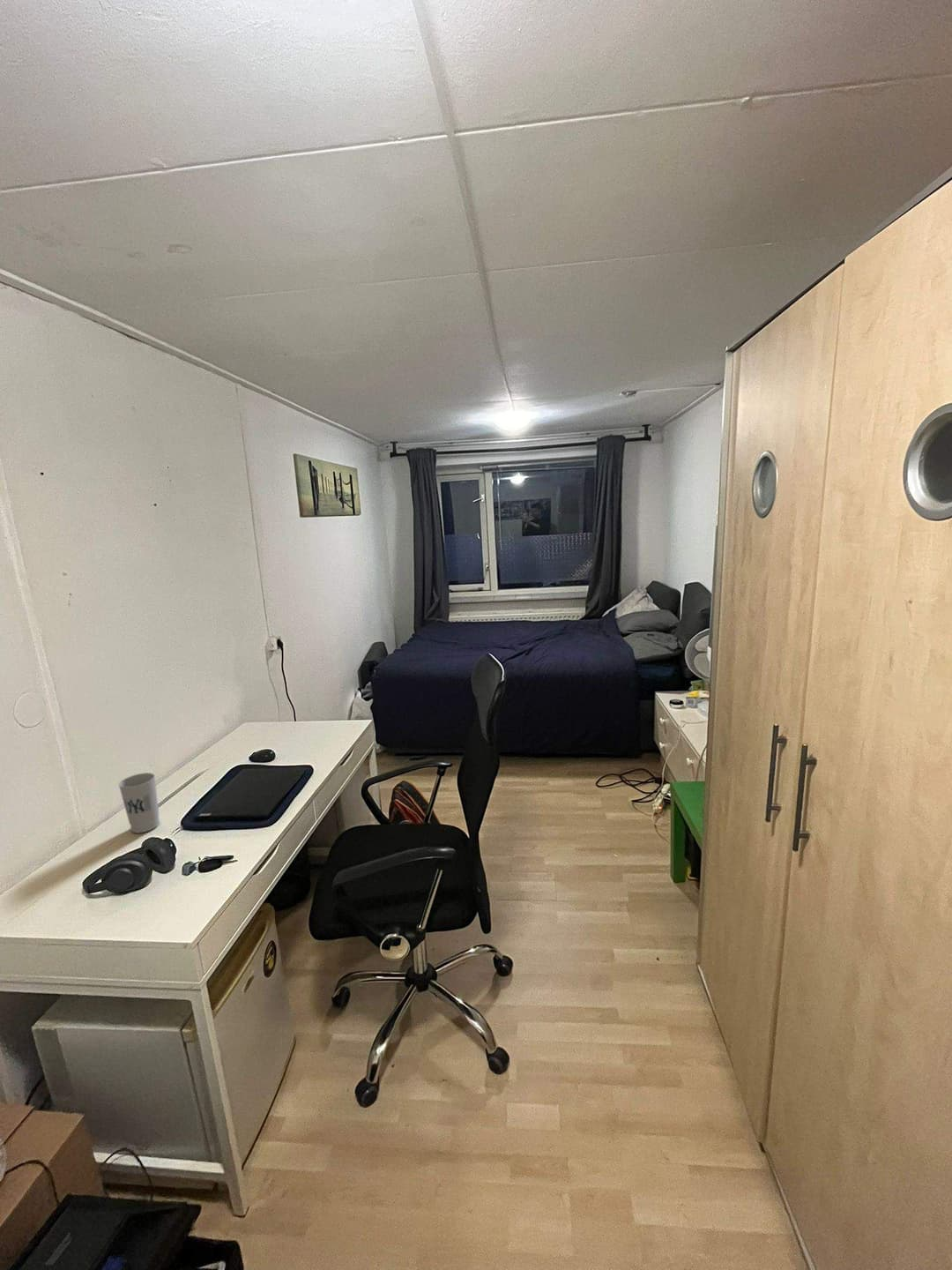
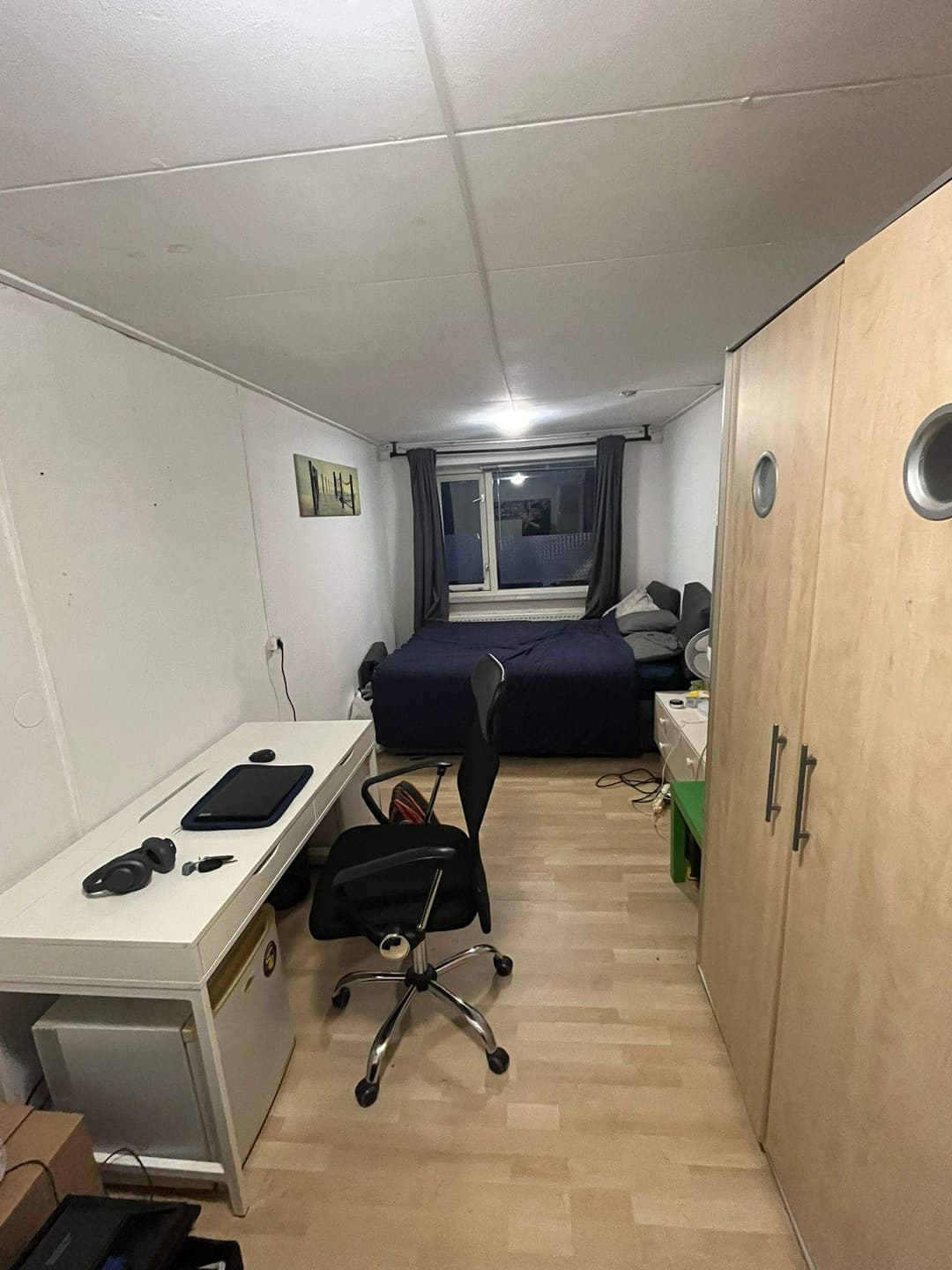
- cup [117,772,160,834]
